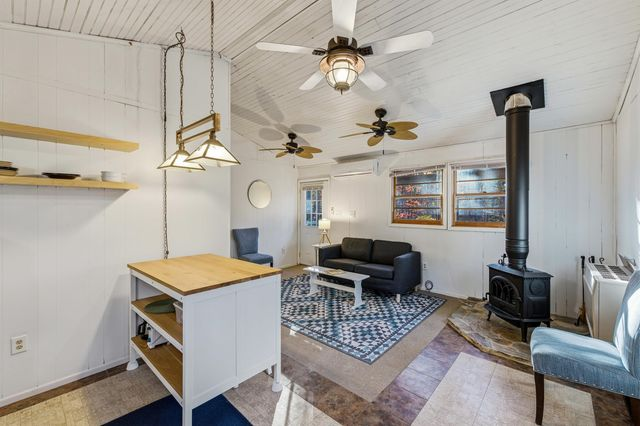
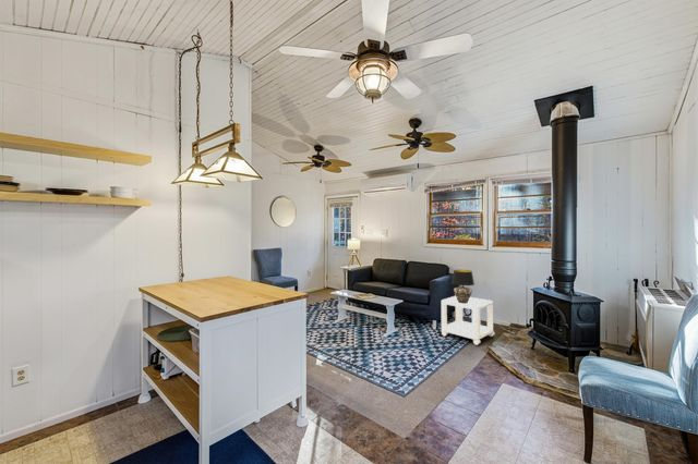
+ table lamp [450,269,476,304]
+ side table [441,295,495,346]
